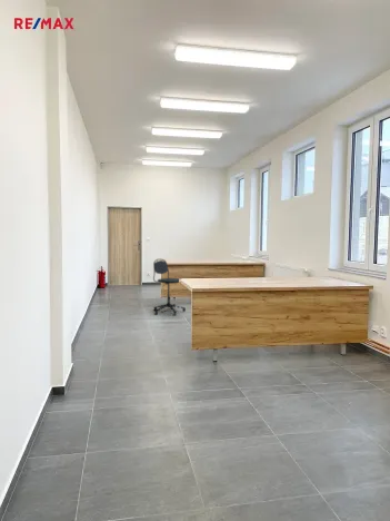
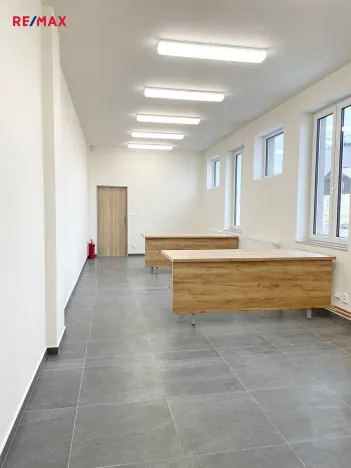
- office chair [152,258,187,316]
